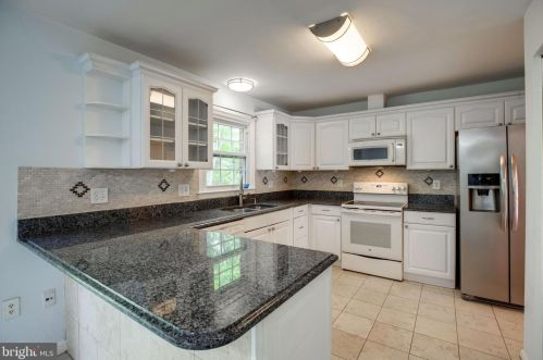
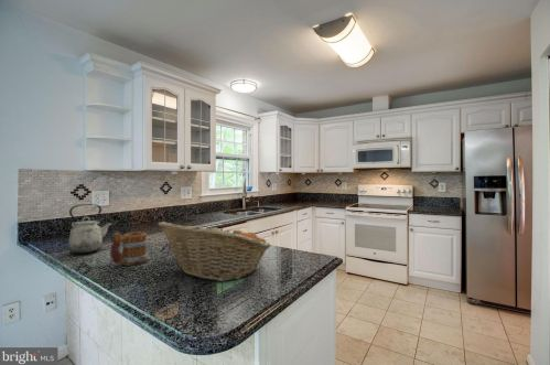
+ kettle [67,203,112,255]
+ fruit basket [158,221,272,282]
+ mug [109,230,149,267]
